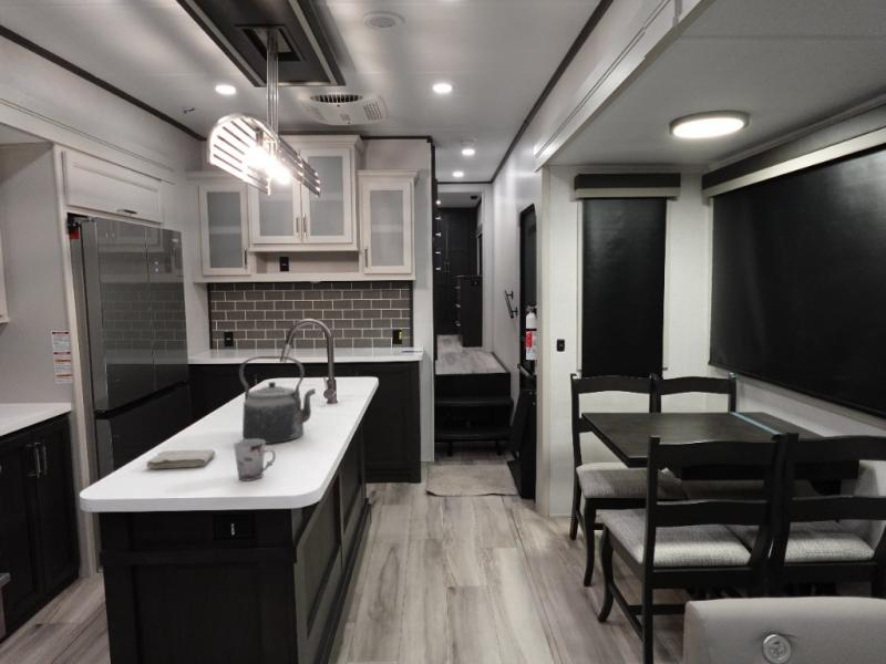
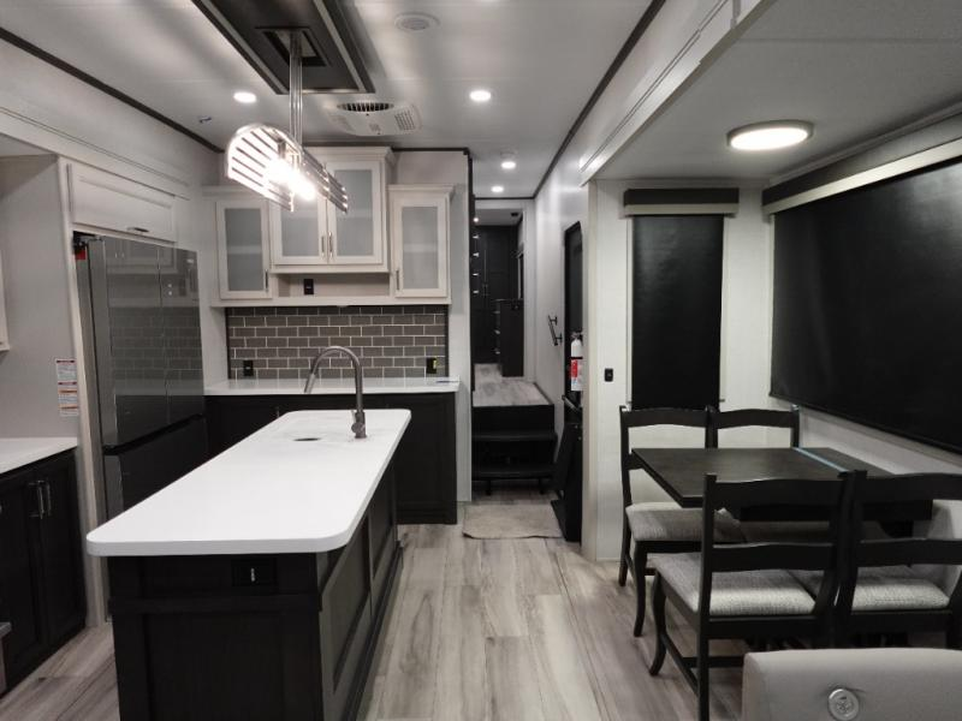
- kettle [238,355,317,445]
- cup [233,439,277,481]
- washcloth [145,448,216,469]
